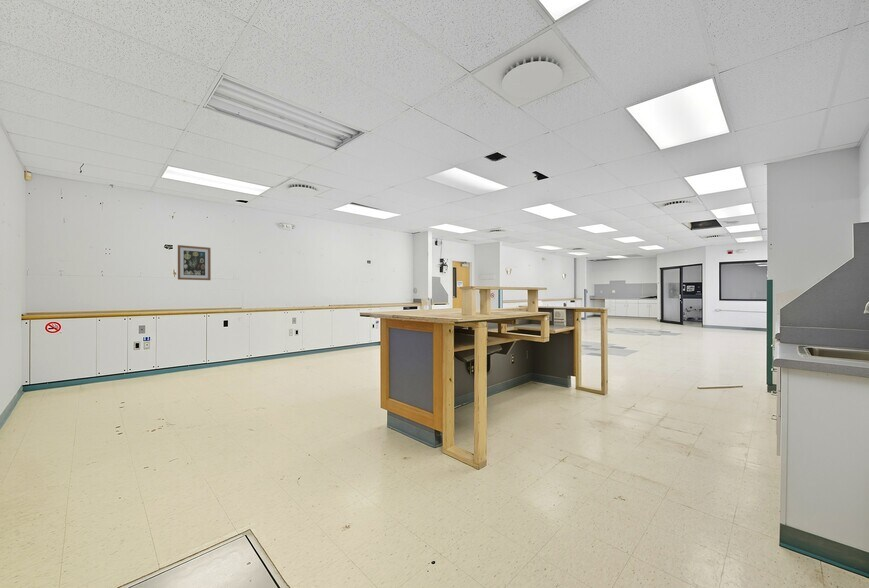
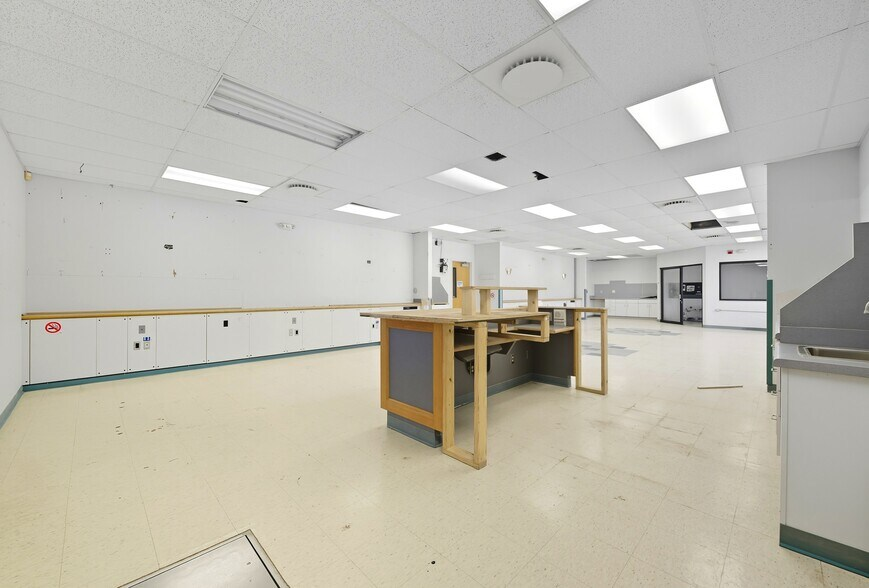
- wall art [177,244,212,281]
